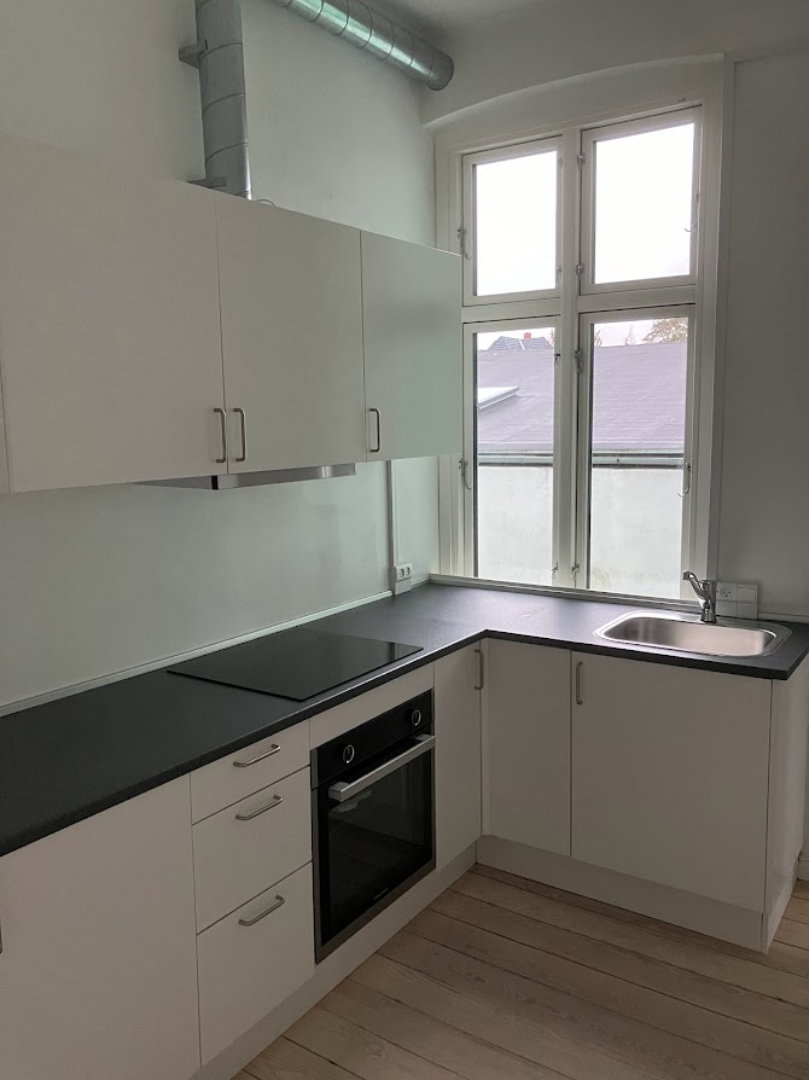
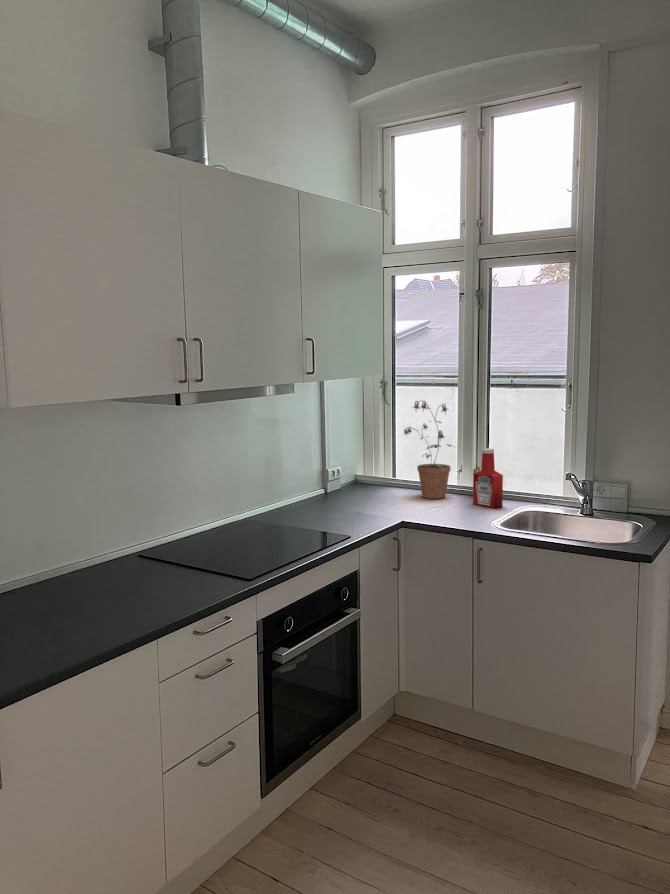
+ soap bottle [472,447,504,509]
+ potted plant [403,399,457,500]
